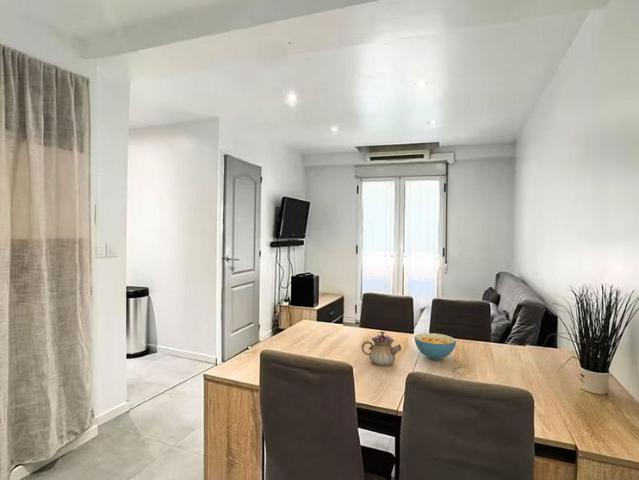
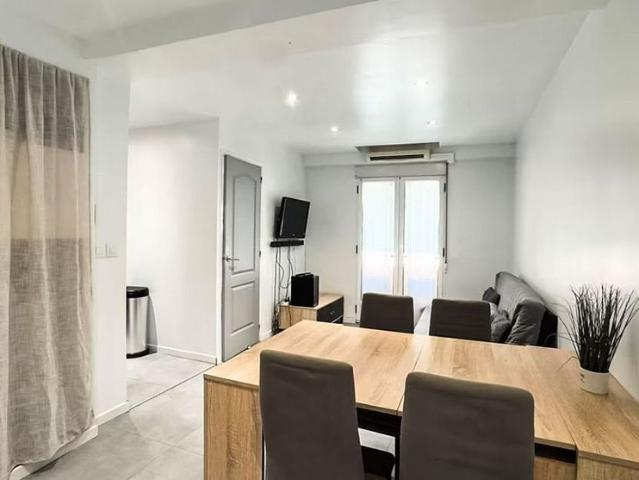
- cereal bowl [413,332,457,361]
- teapot [360,330,402,367]
